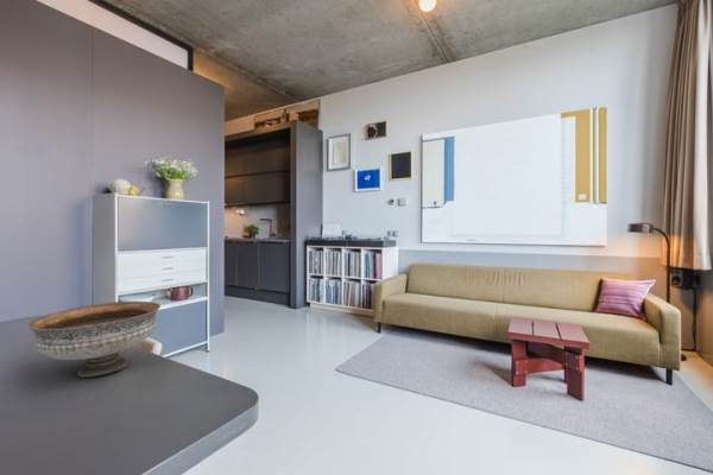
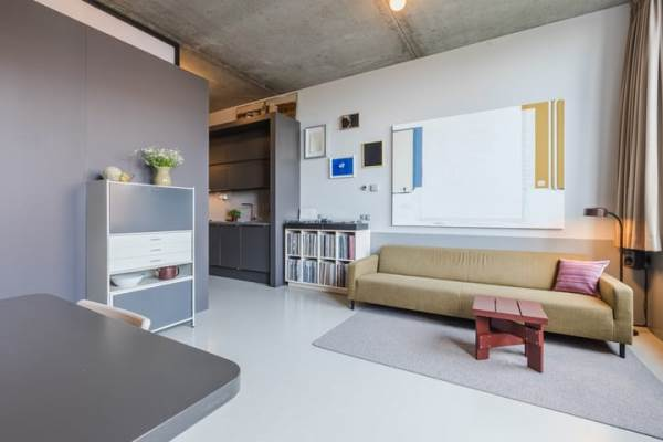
- bowl [26,300,162,379]
